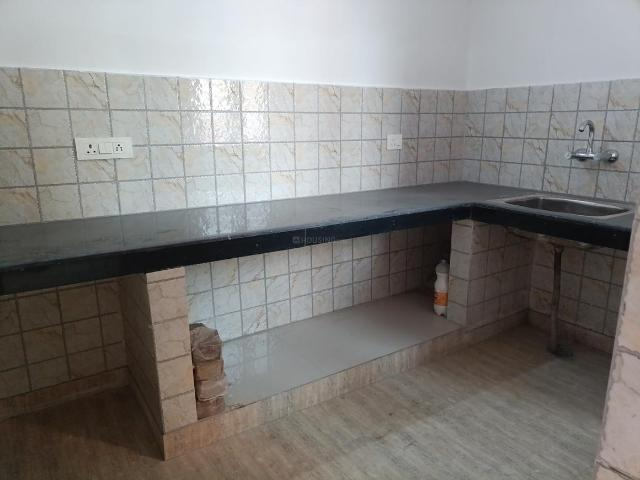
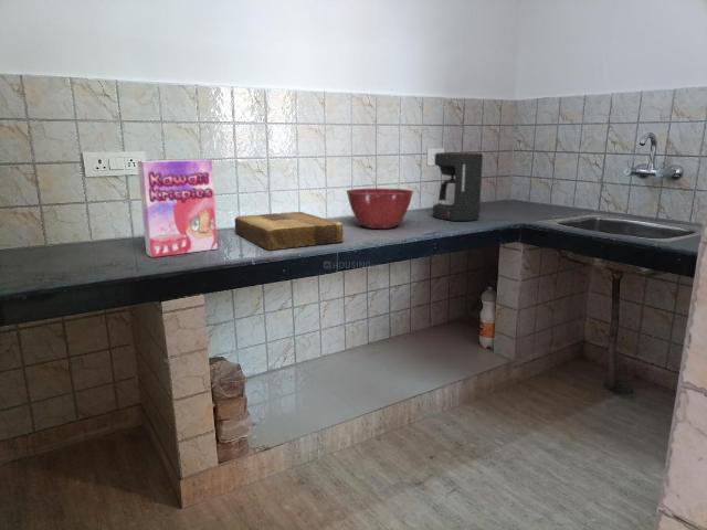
+ coffee maker [432,151,484,222]
+ mixing bowl [345,188,414,230]
+ cutting board [234,211,345,251]
+ cereal box [136,158,219,258]
